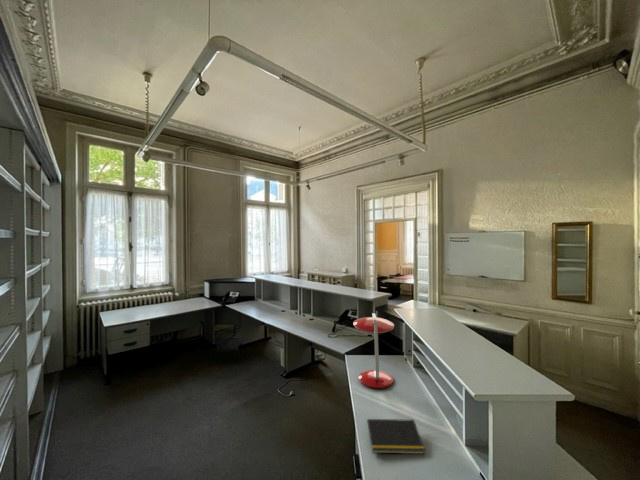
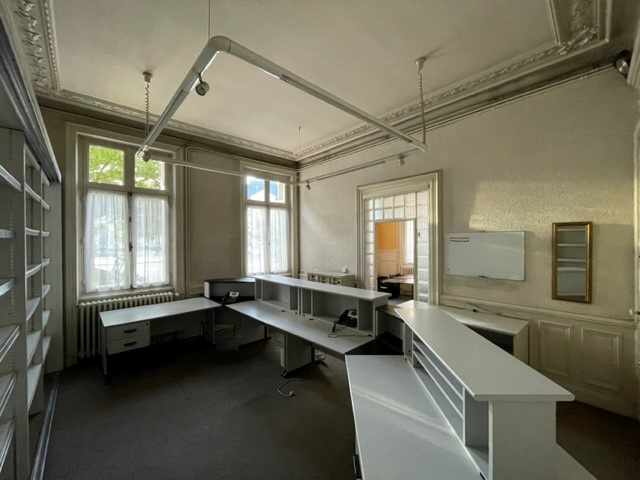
- notepad [365,418,426,455]
- desk lamp [352,313,395,389]
